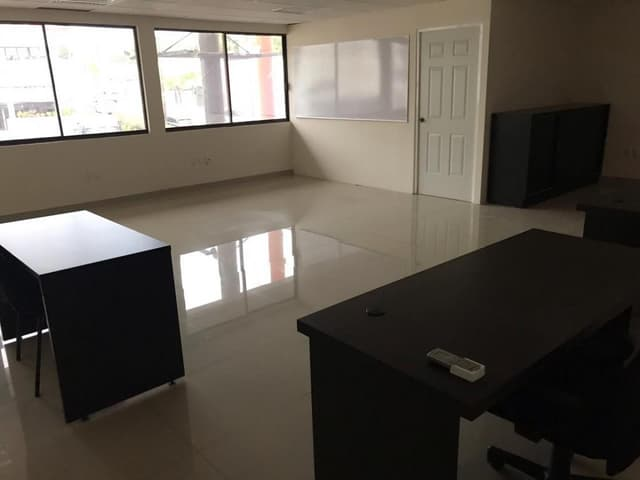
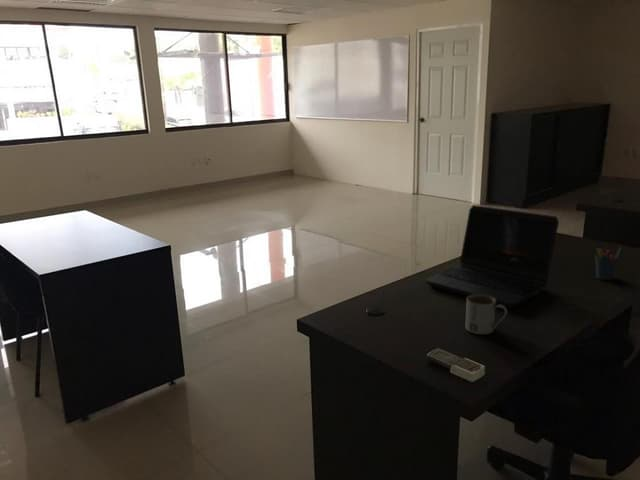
+ laptop computer [425,204,560,309]
+ pen holder [594,247,622,281]
+ mug [465,294,508,335]
